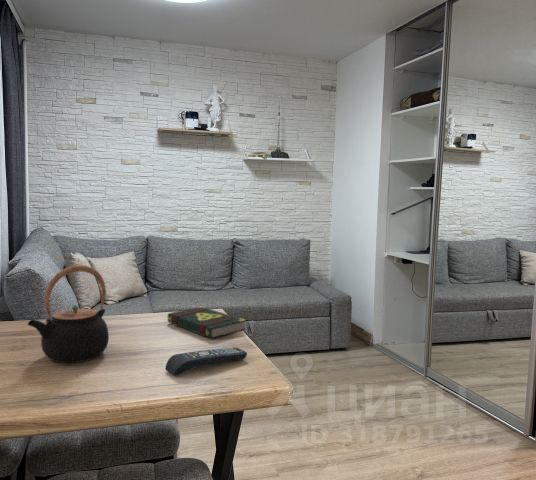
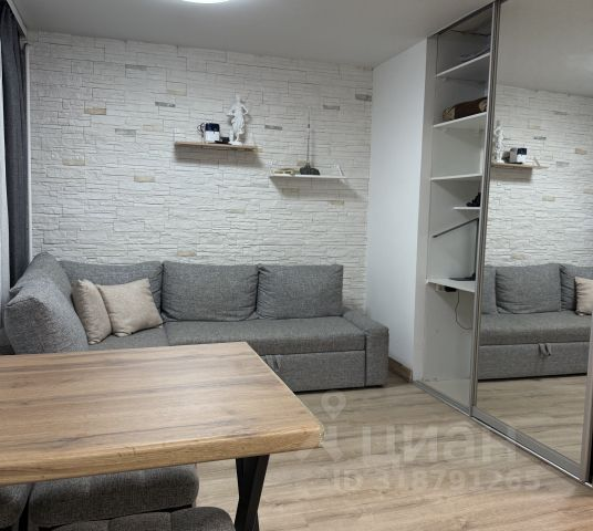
- remote control [165,346,248,376]
- teapot [27,264,110,364]
- book [167,305,247,339]
